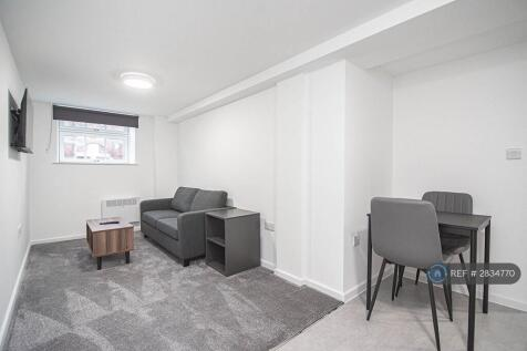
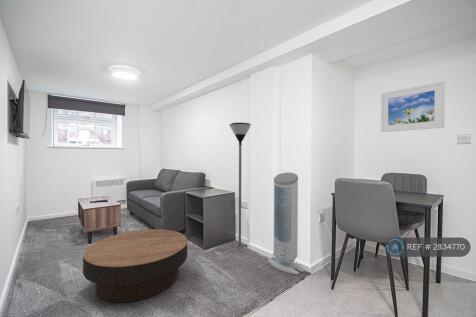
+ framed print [380,80,446,133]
+ floor lamp [228,122,252,247]
+ coffee table [82,228,188,303]
+ air purifier [267,172,305,276]
